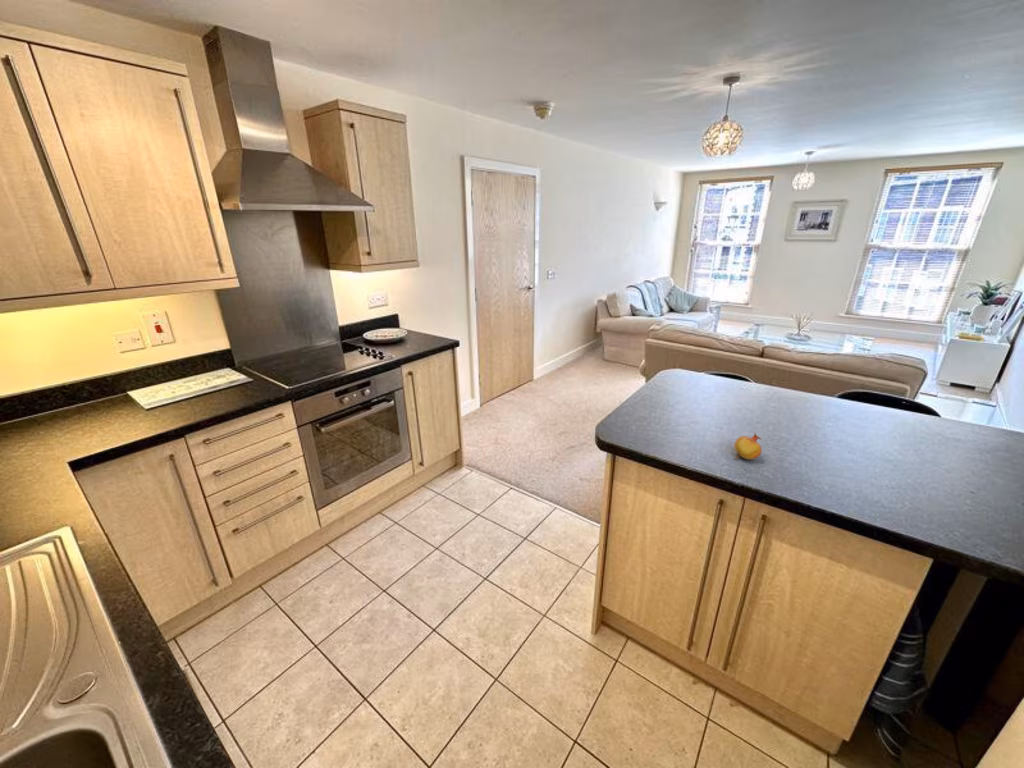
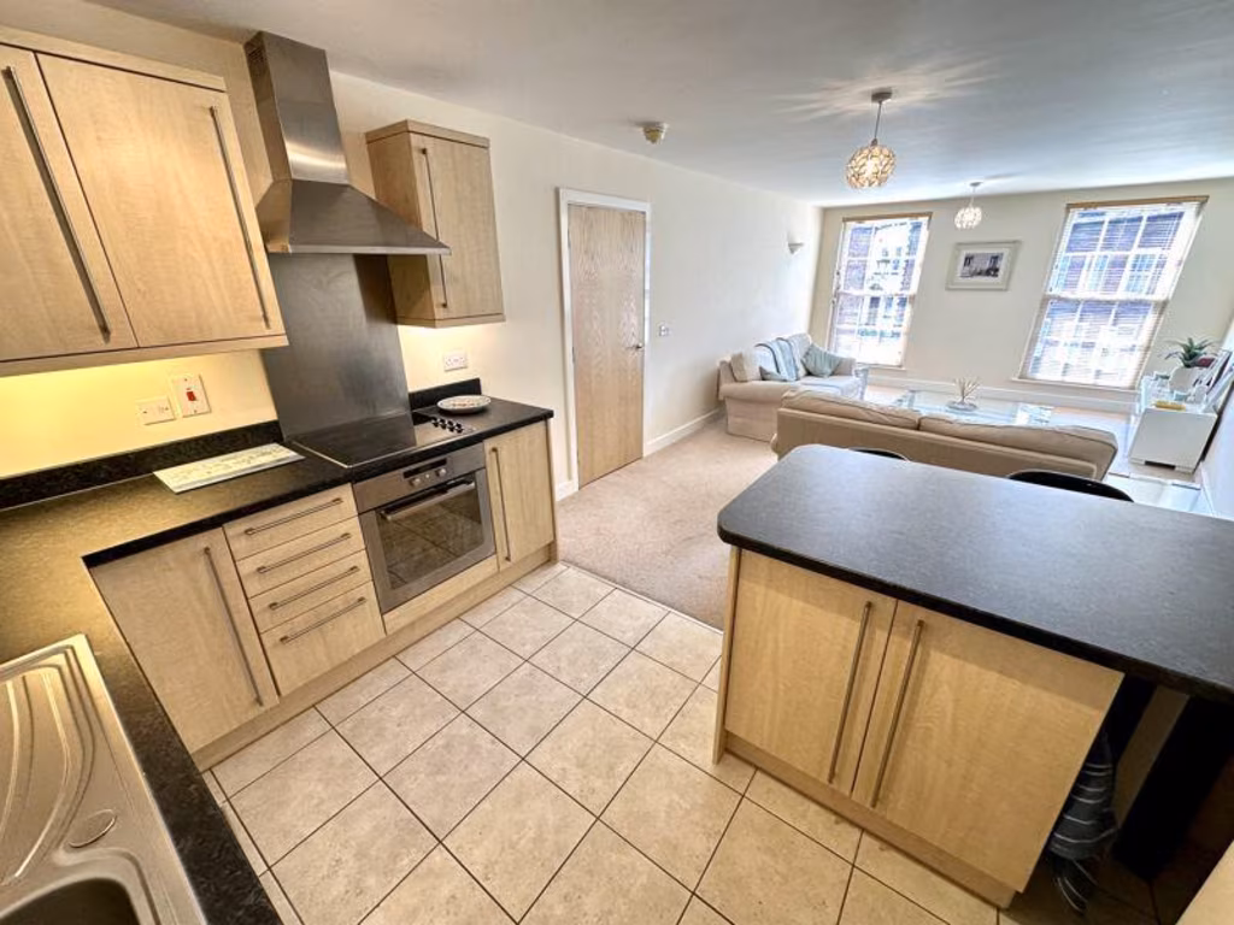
- fruit [733,431,763,460]
